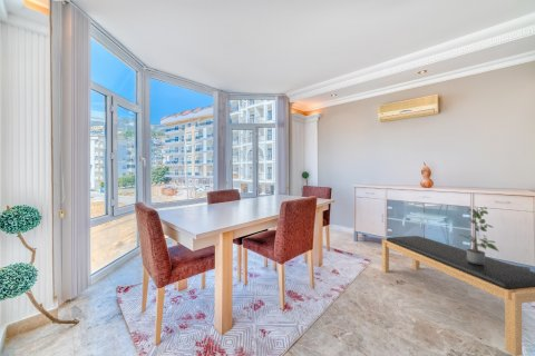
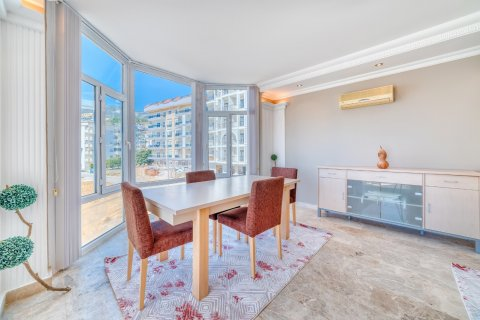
- bench [381,235,535,356]
- potted plant [458,205,499,265]
